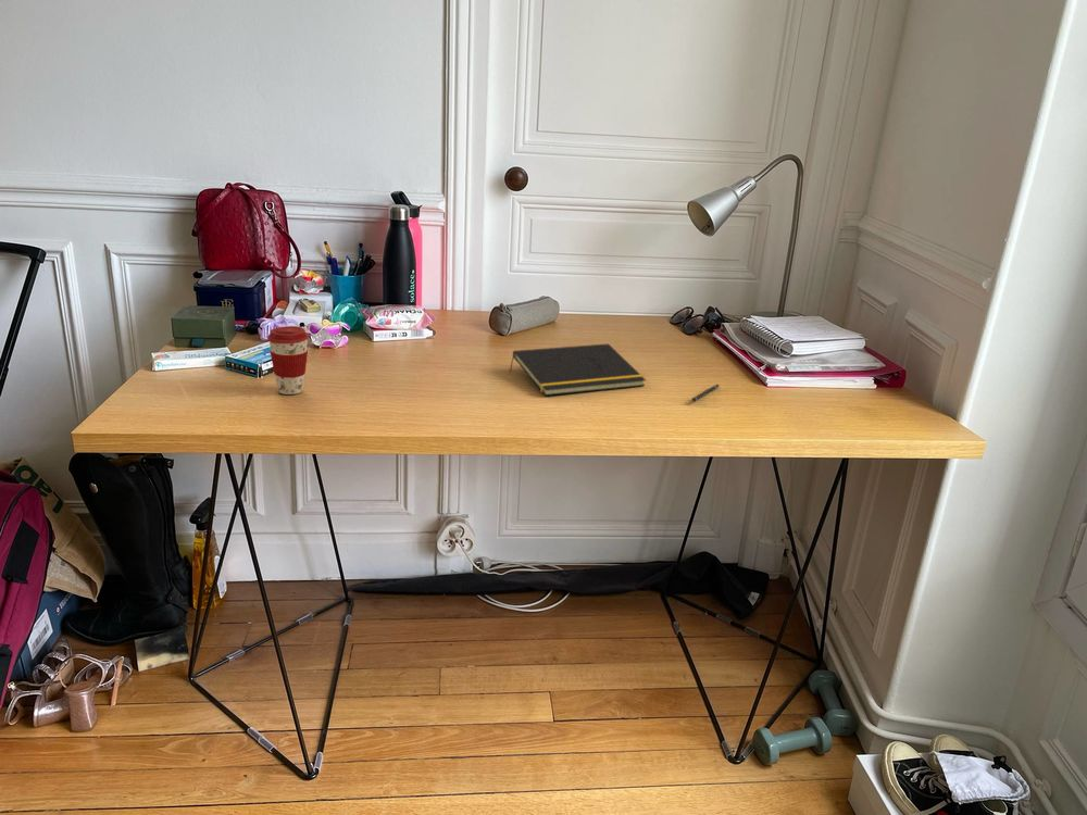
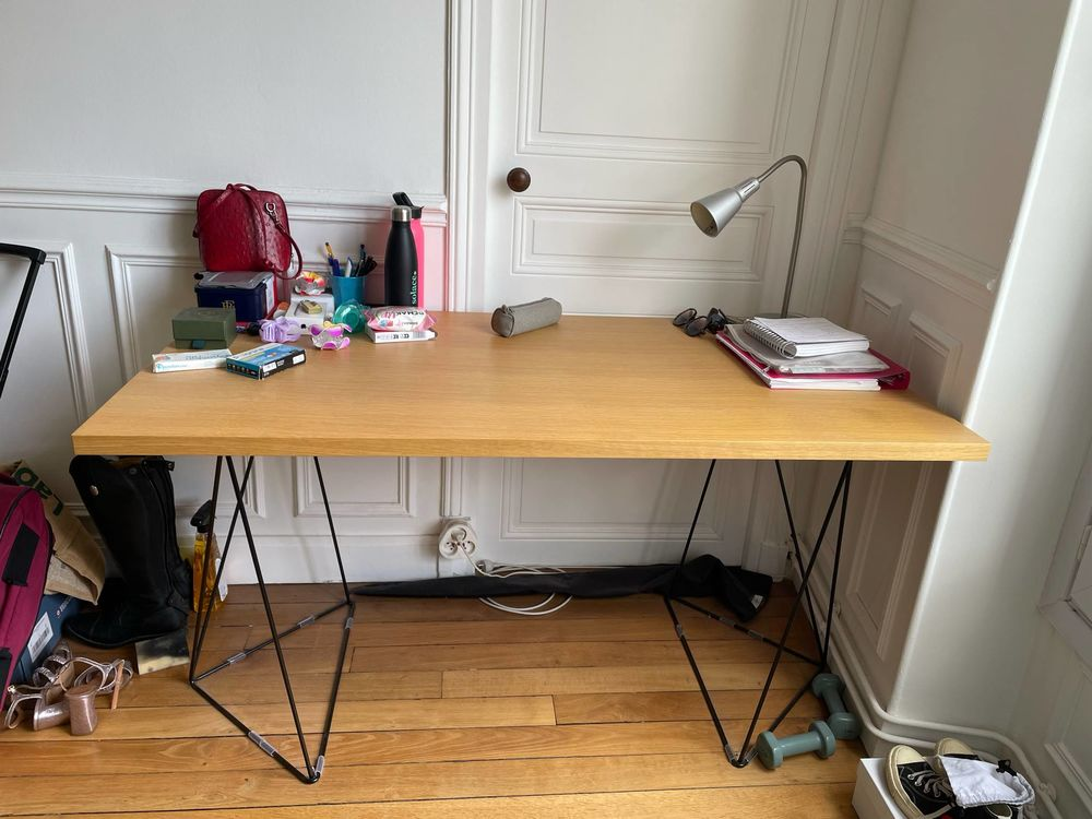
- coffee cup [266,325,310,396]
- notepad [509,342,647,397]
- pen [691,384,720,403]
